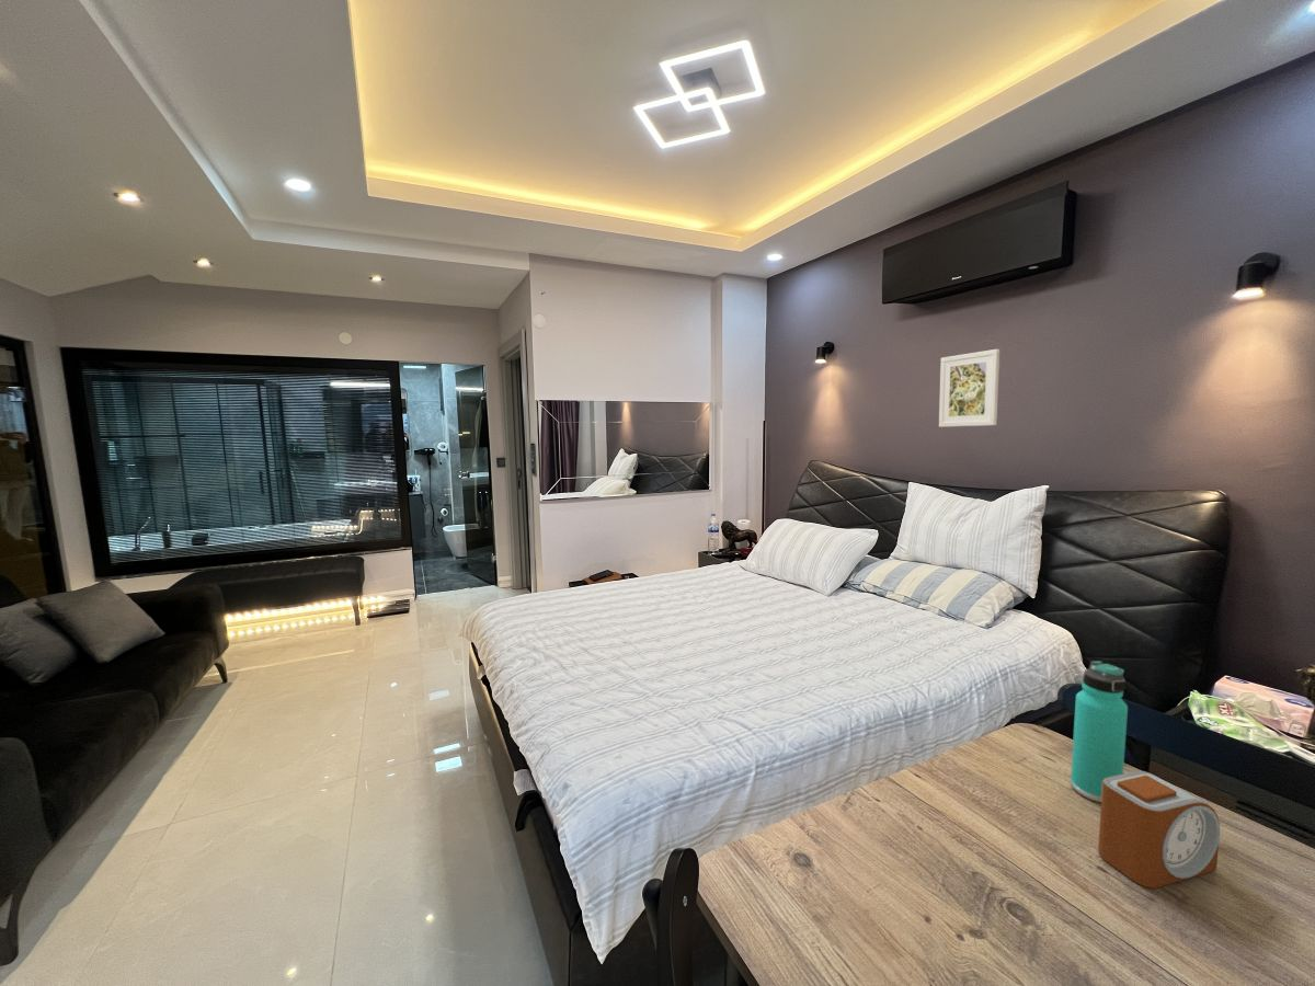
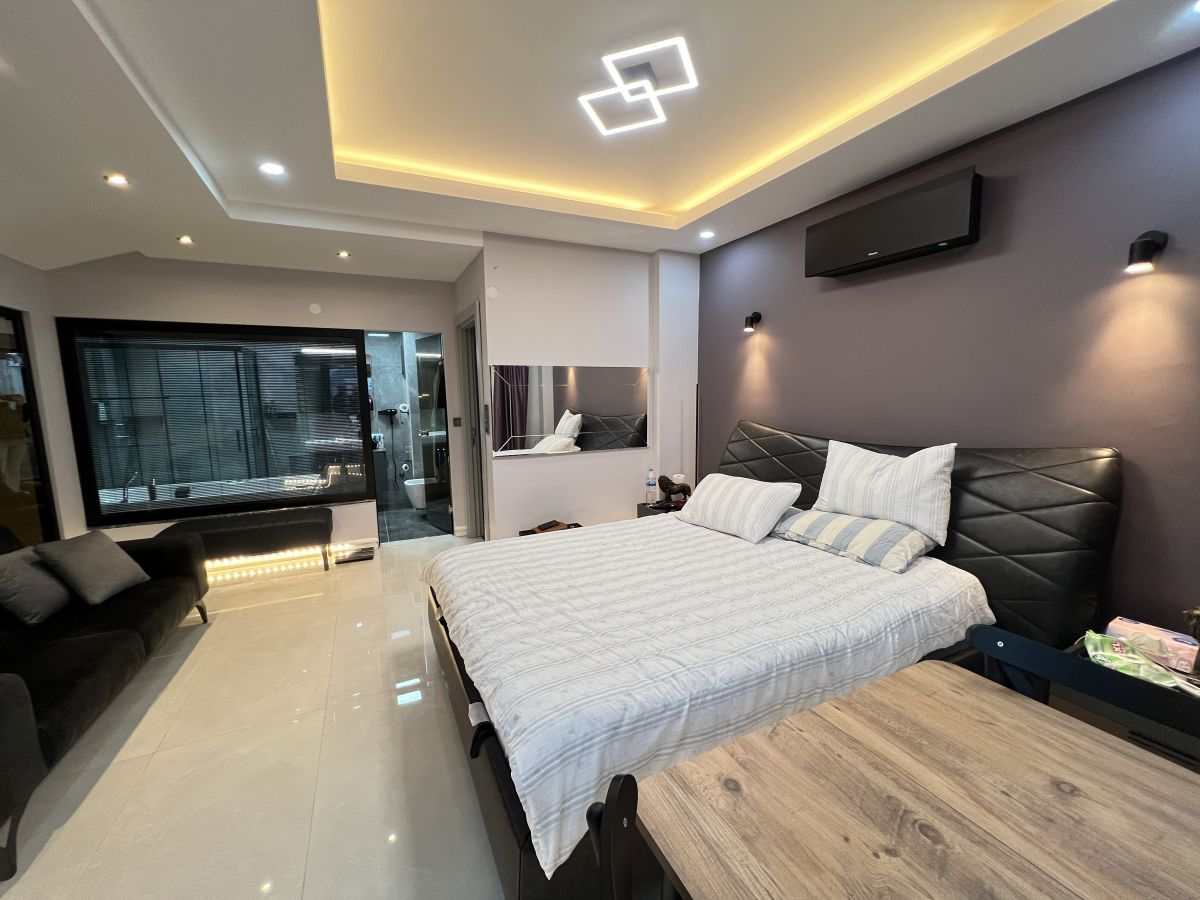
- alarm clock [1097,770,1221,890]
- thermos bottle [1070,660,1129,804]
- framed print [938,348,1000,428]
